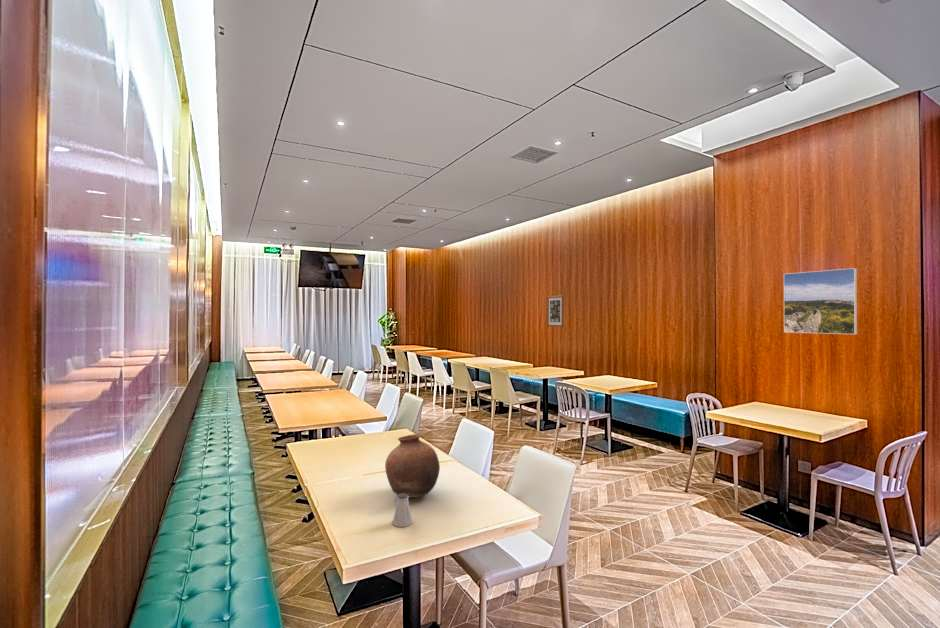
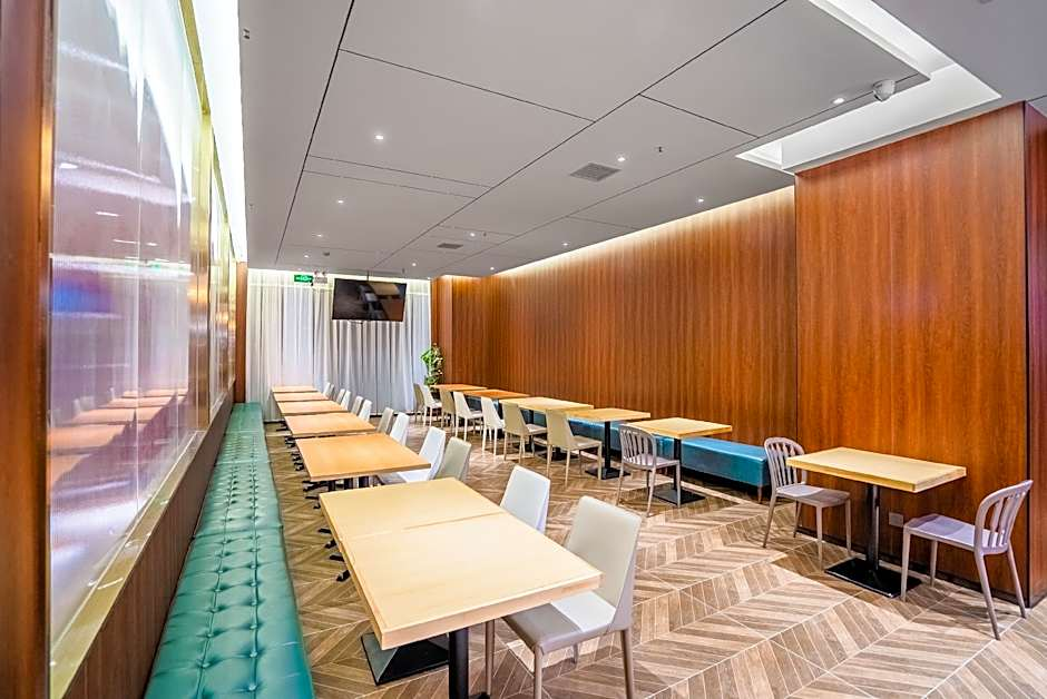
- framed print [783,267,858,335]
- wall art [546,295,564,328]
- pottery [384,433,441,499]
- saltshaker [392,493,413,528]
